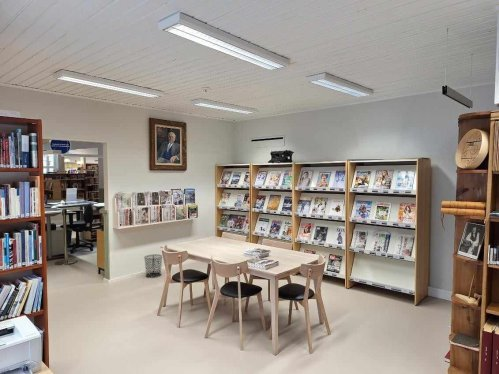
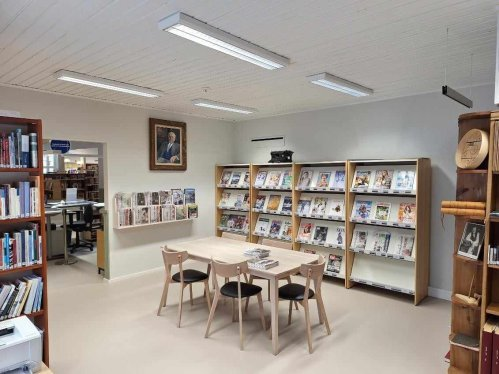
- waste bin [143,254,163,279]
